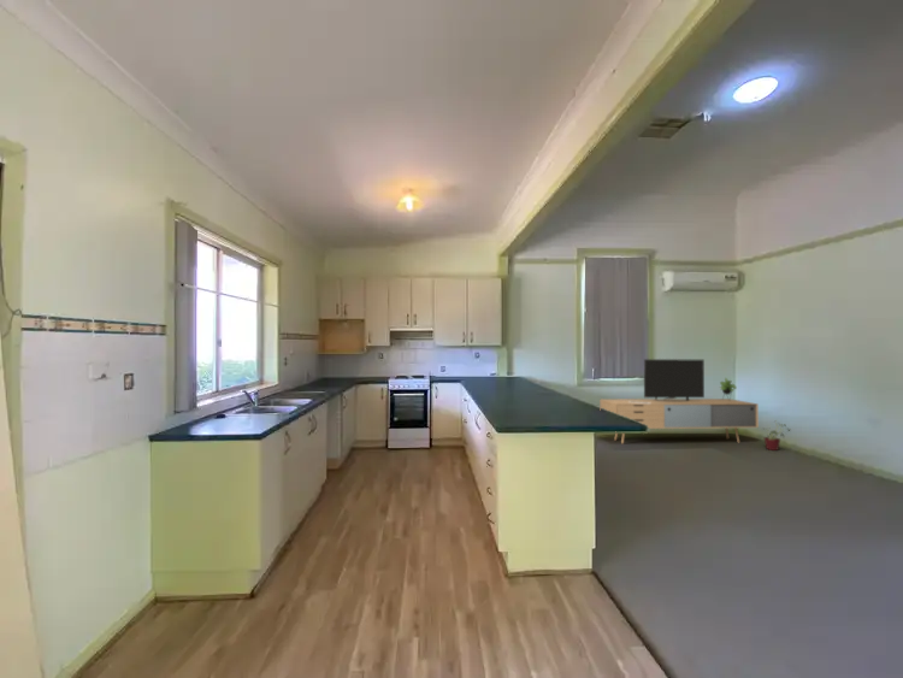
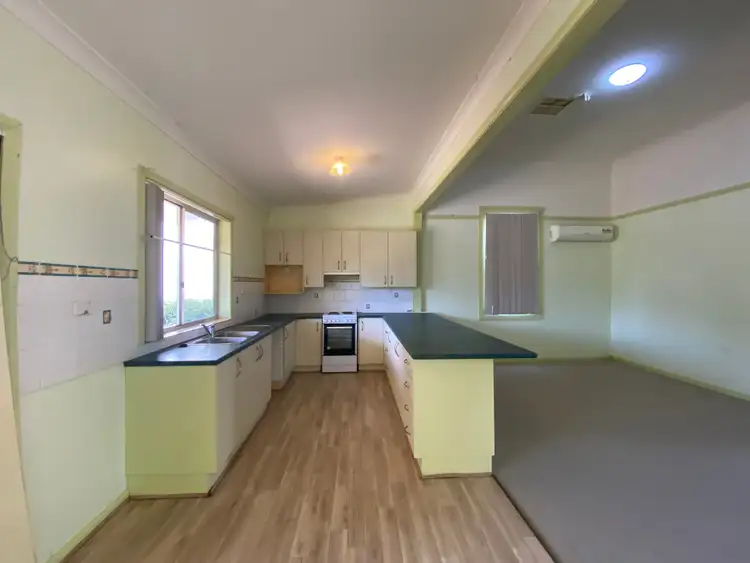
- media console [600,358,760,444]
- potted plant [761,420,792,452]
